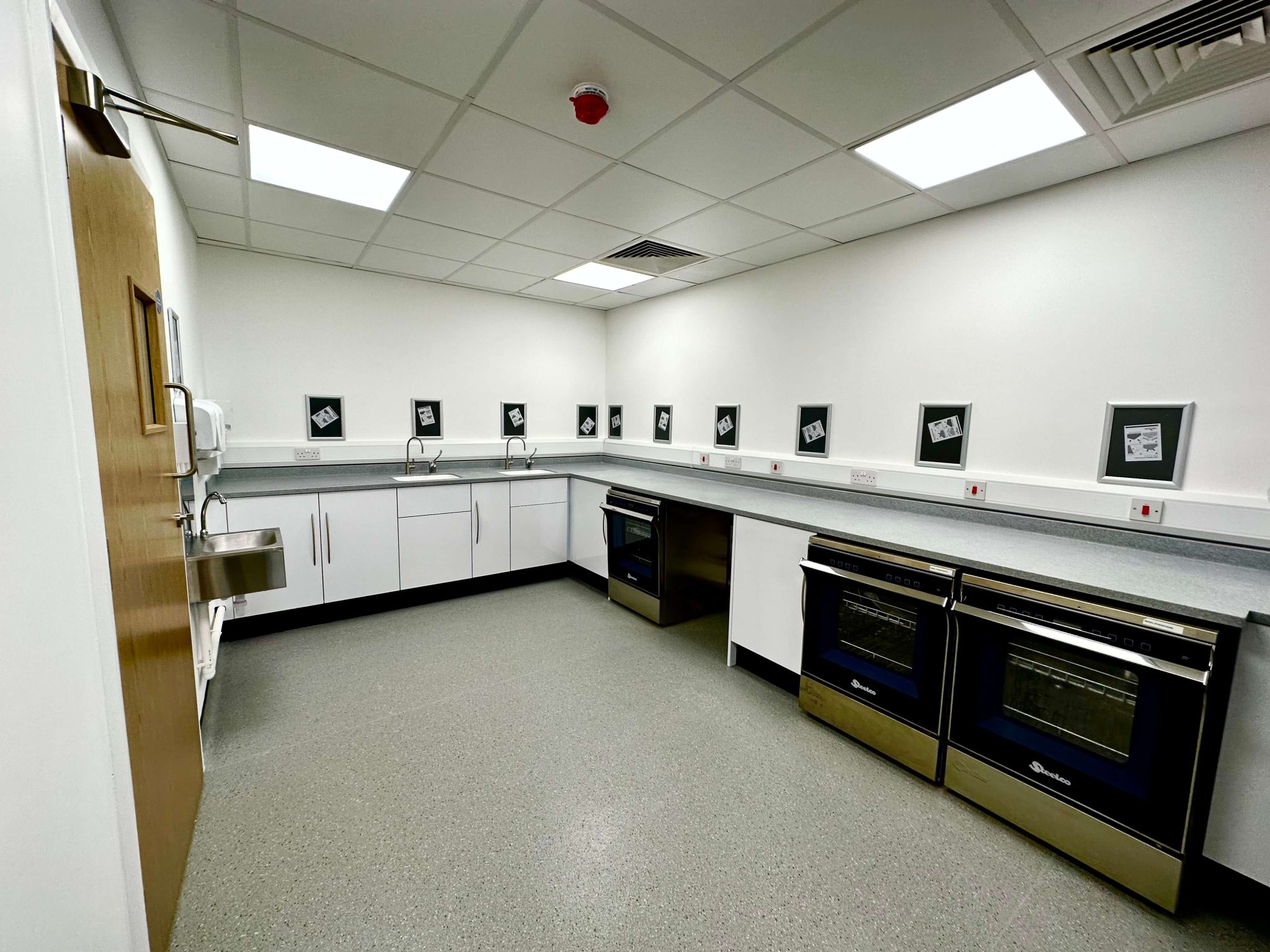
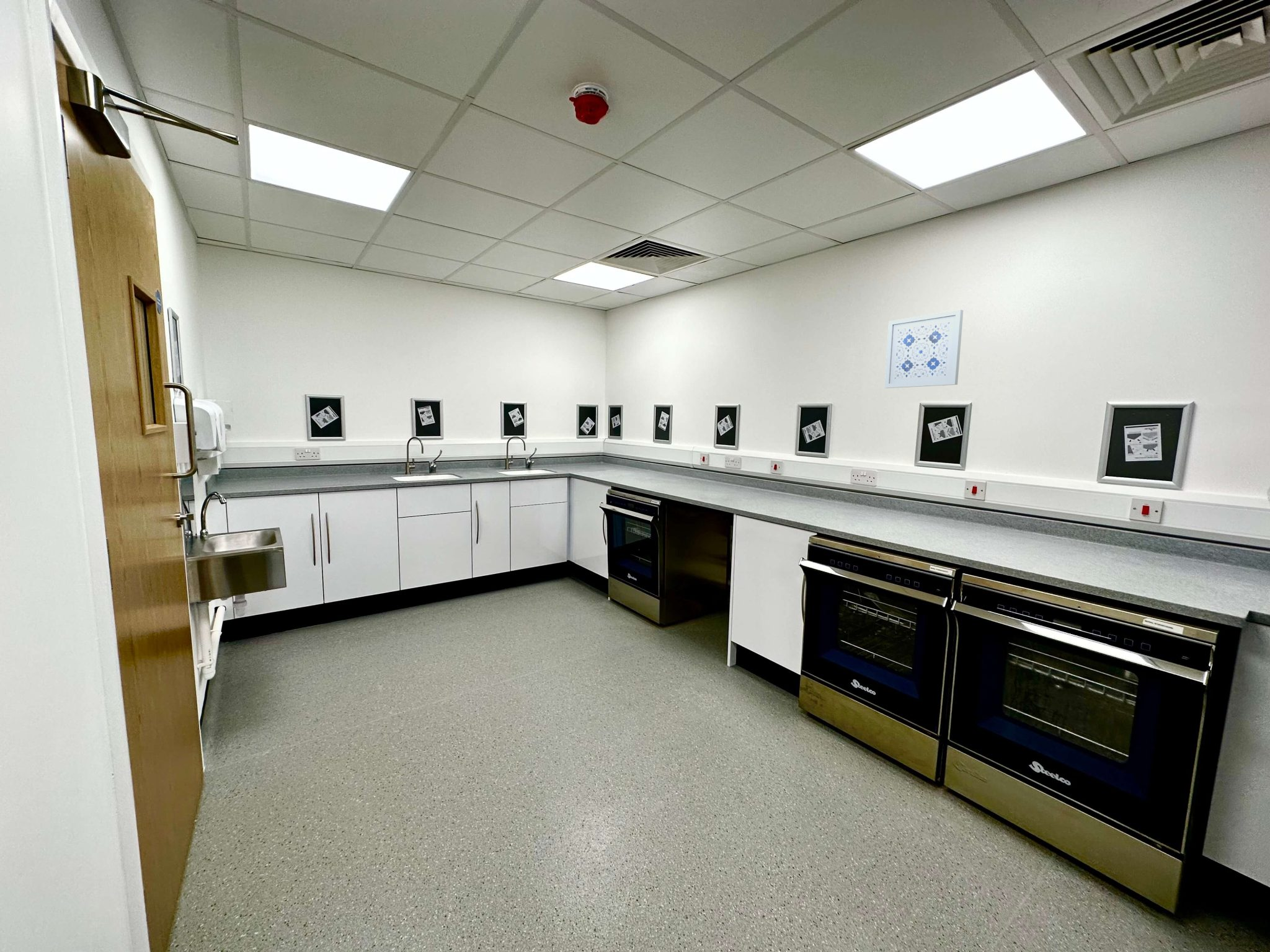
+ wall art [884,309,964,389]
